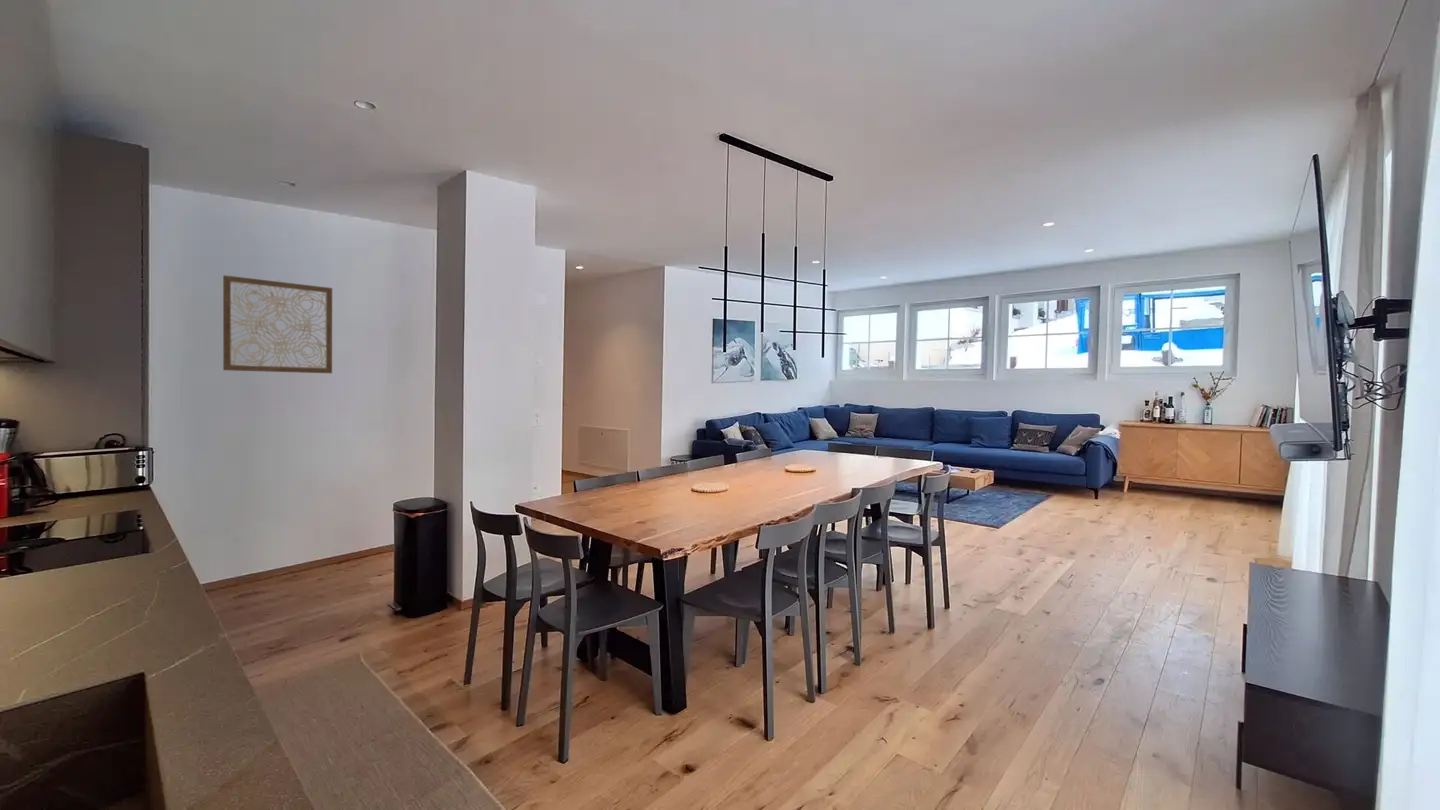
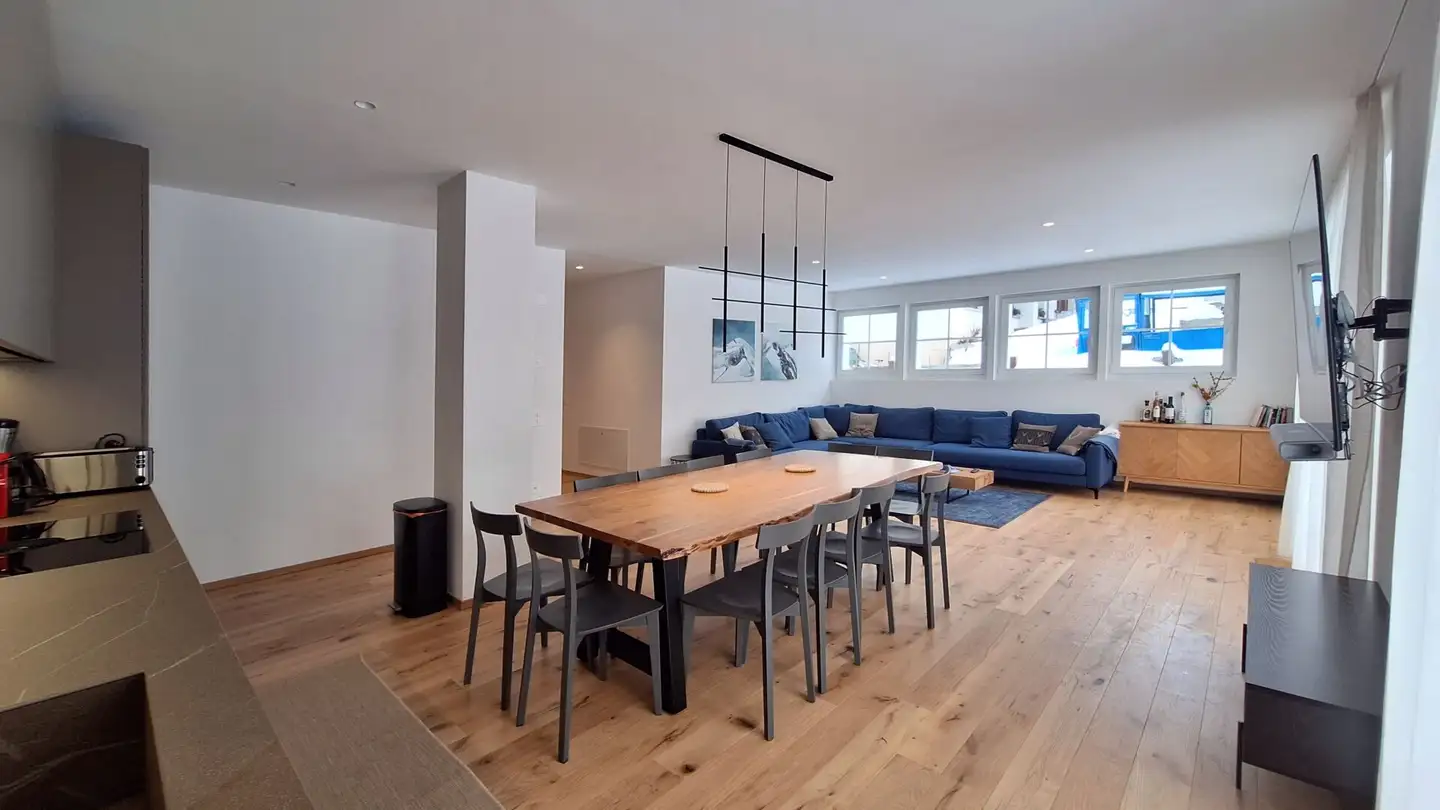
- wall art [222,274,333,374]
